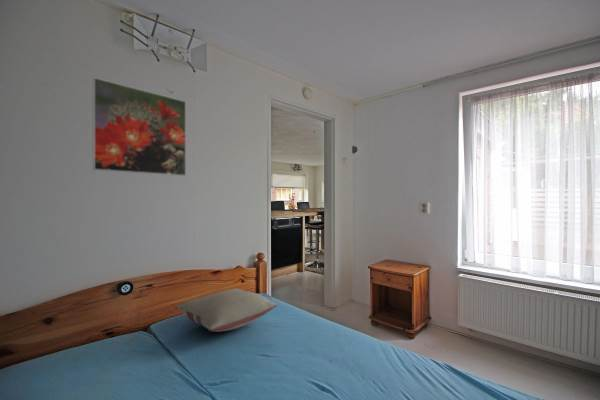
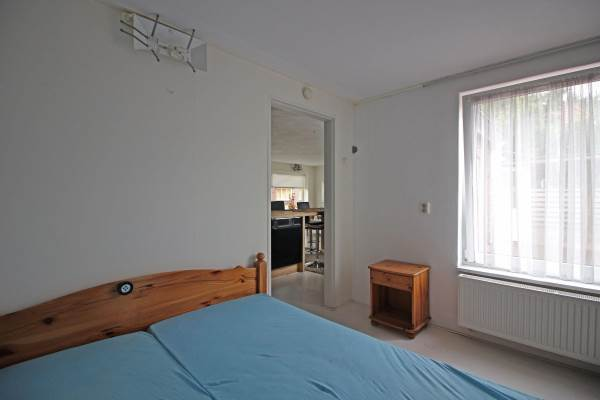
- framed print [92,77,187,177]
- pillow [174,288,279,333]
